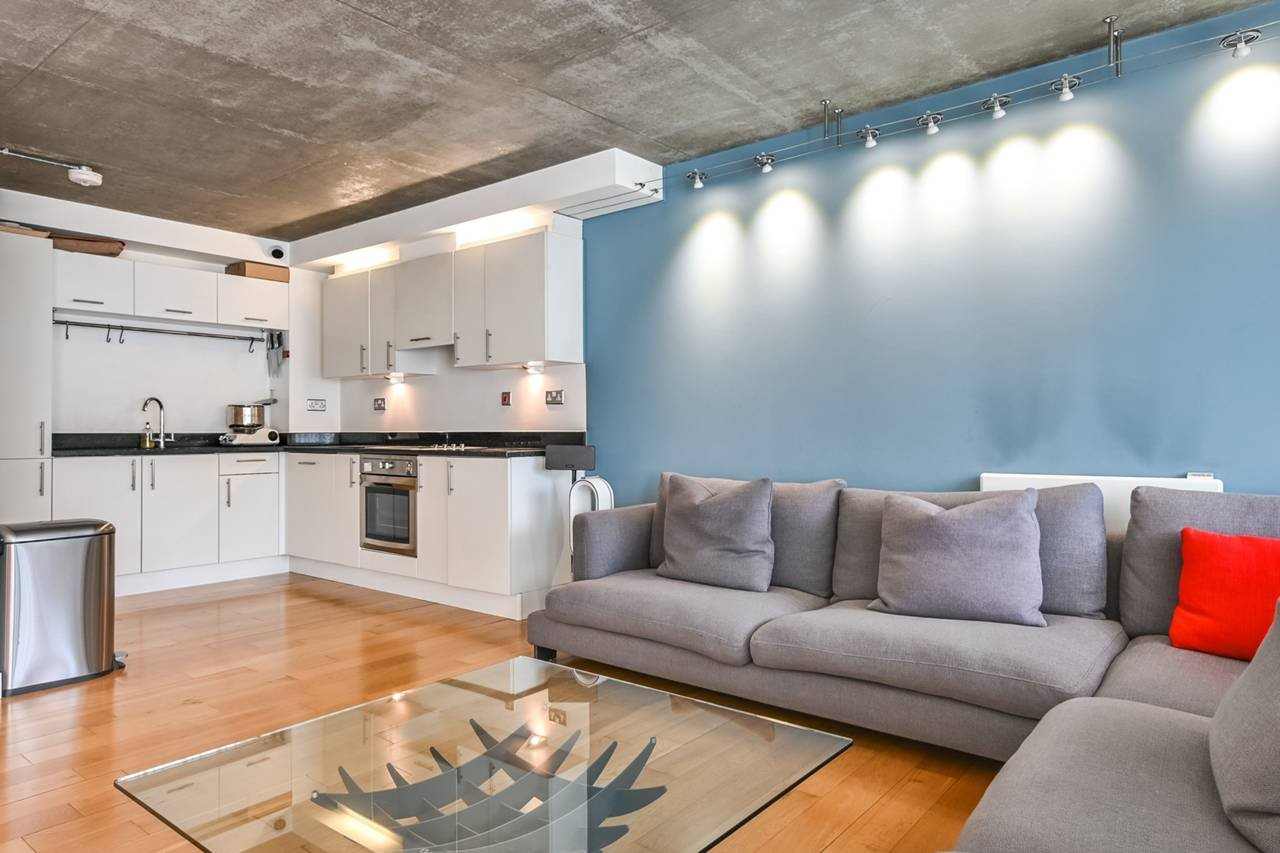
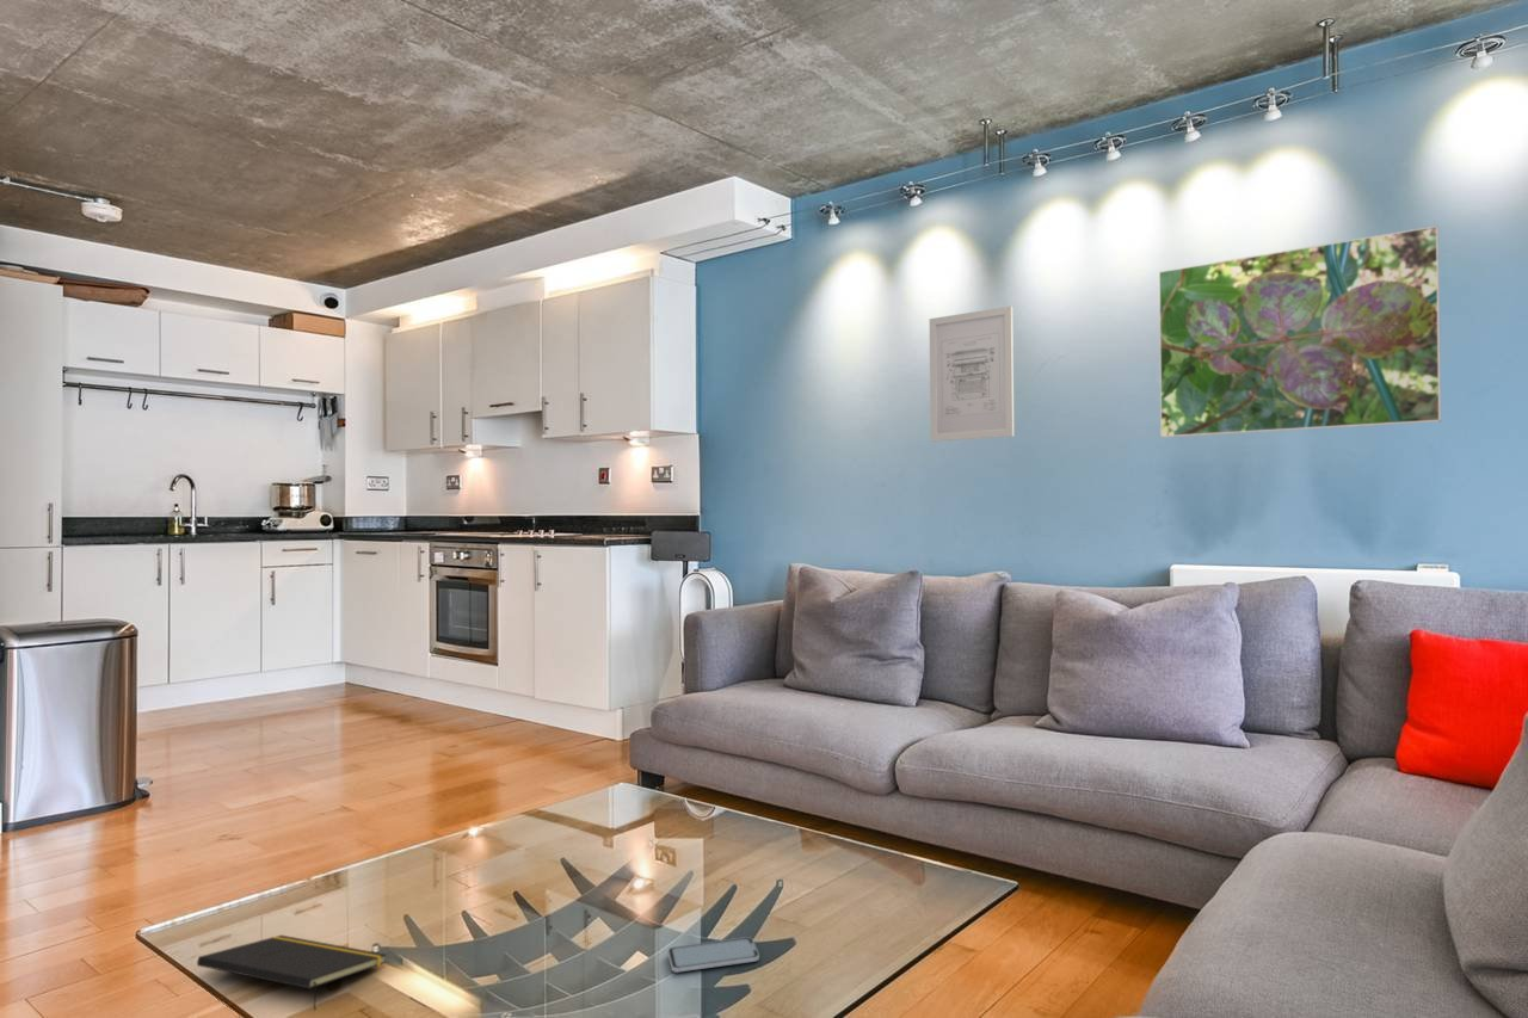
+ smartphone [666,936,760,974]
+ notepad [196,933,388,1011]
+ wall art [929,306,1015,443]
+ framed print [1158,224,1442,439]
